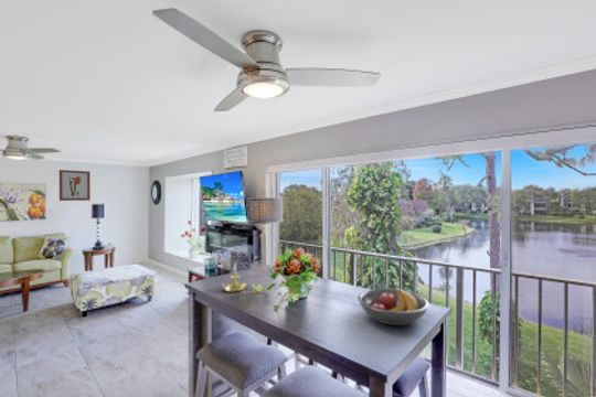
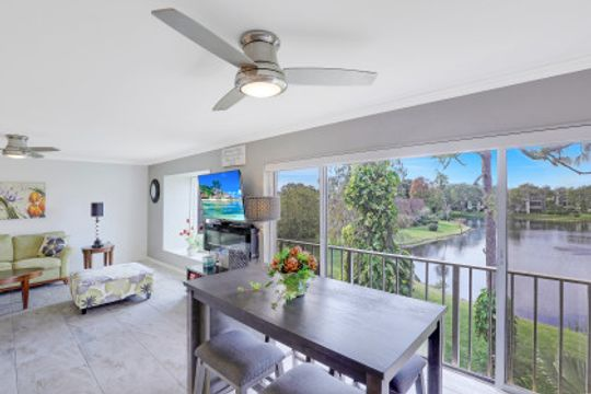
- wall art [58,169,92,202]
- fruit bowl [356,286,430,326]
- candle holder [222,261,248,293]
